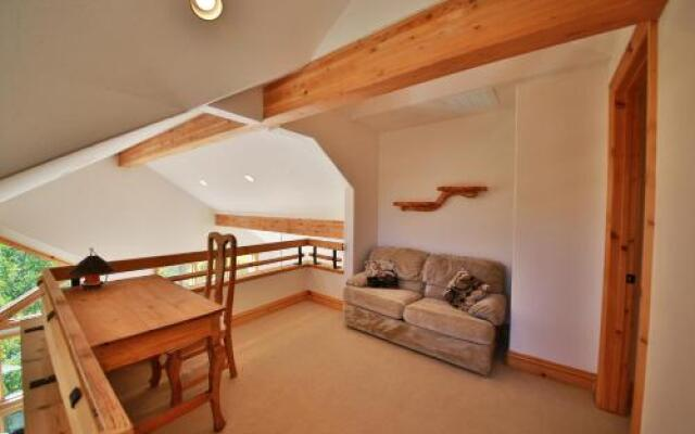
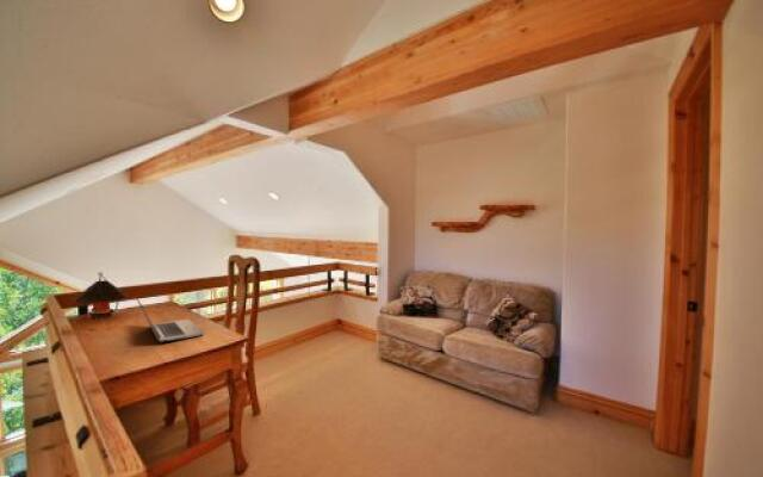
+ laptop [135,296,204,343]
